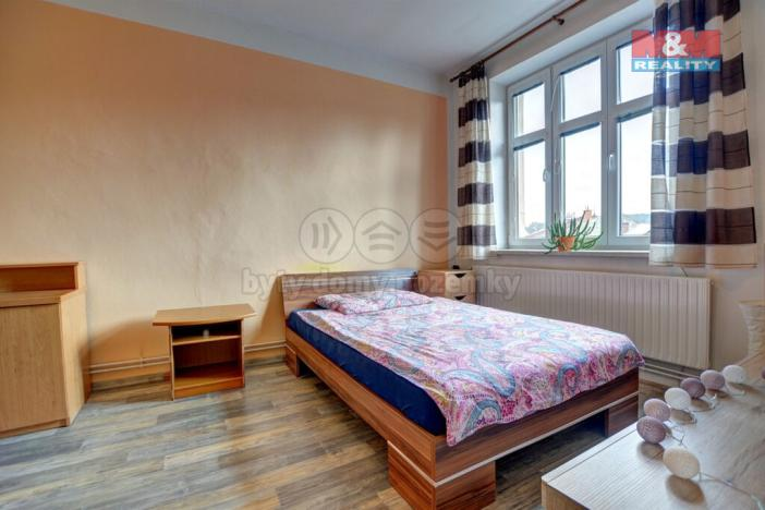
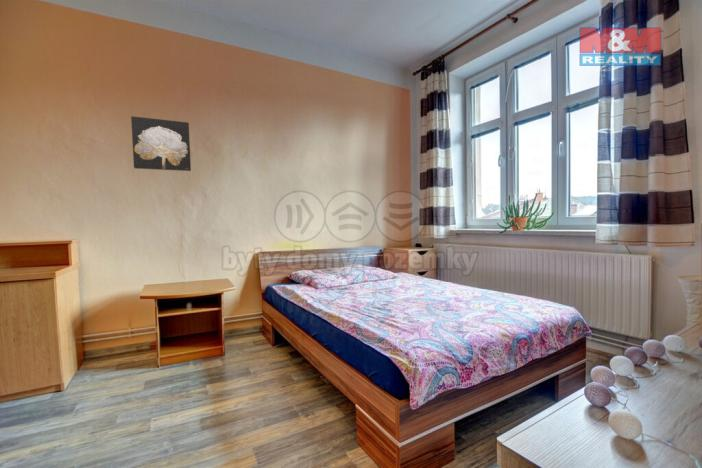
+ wall art [130,115,192,172]
